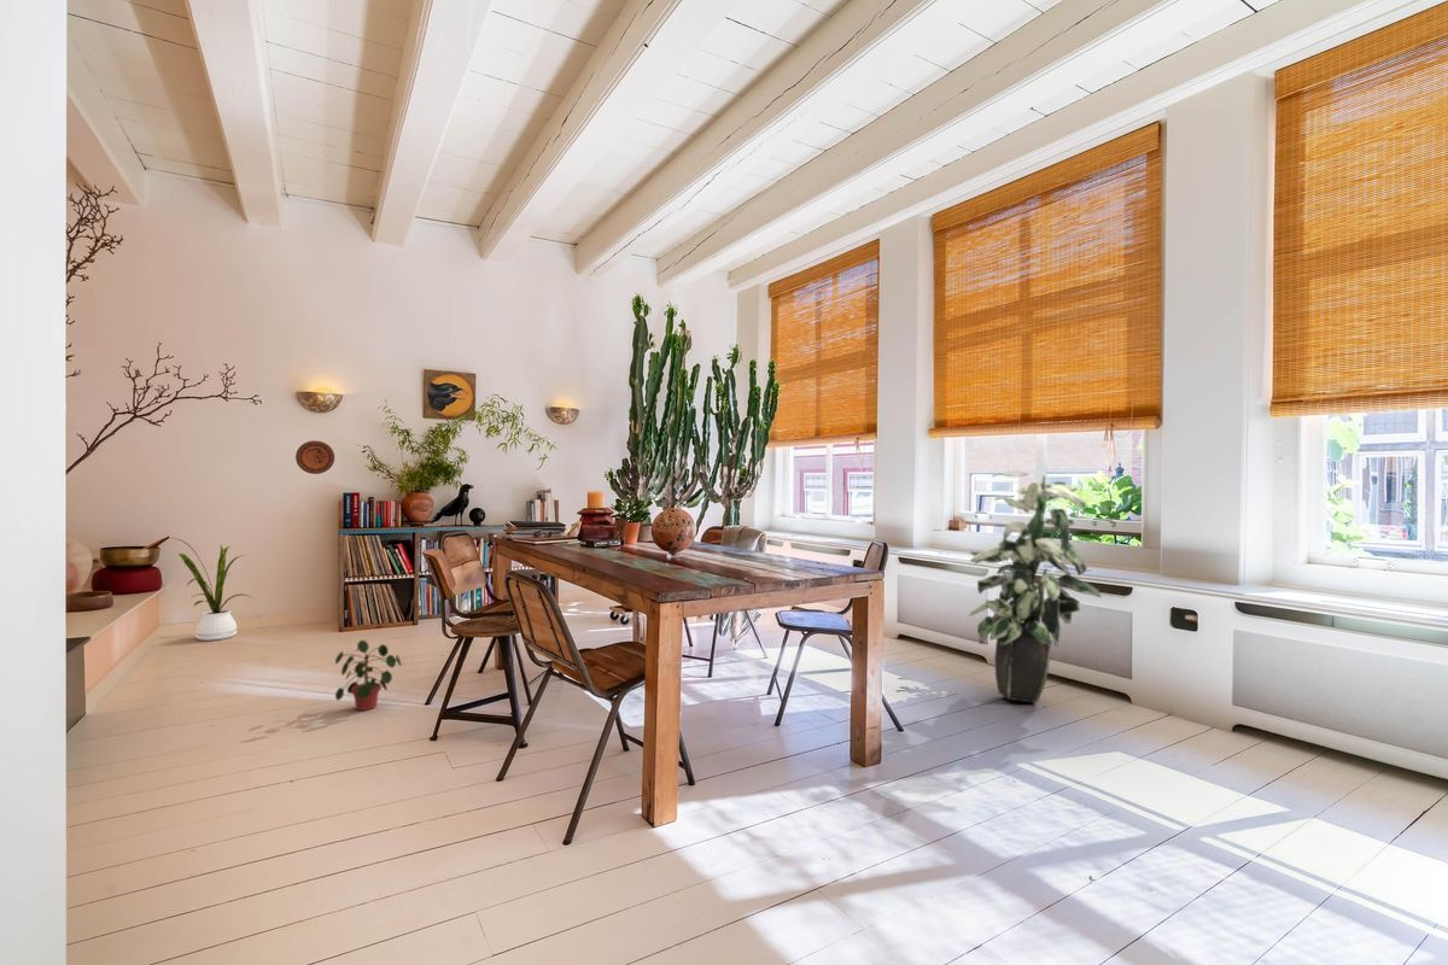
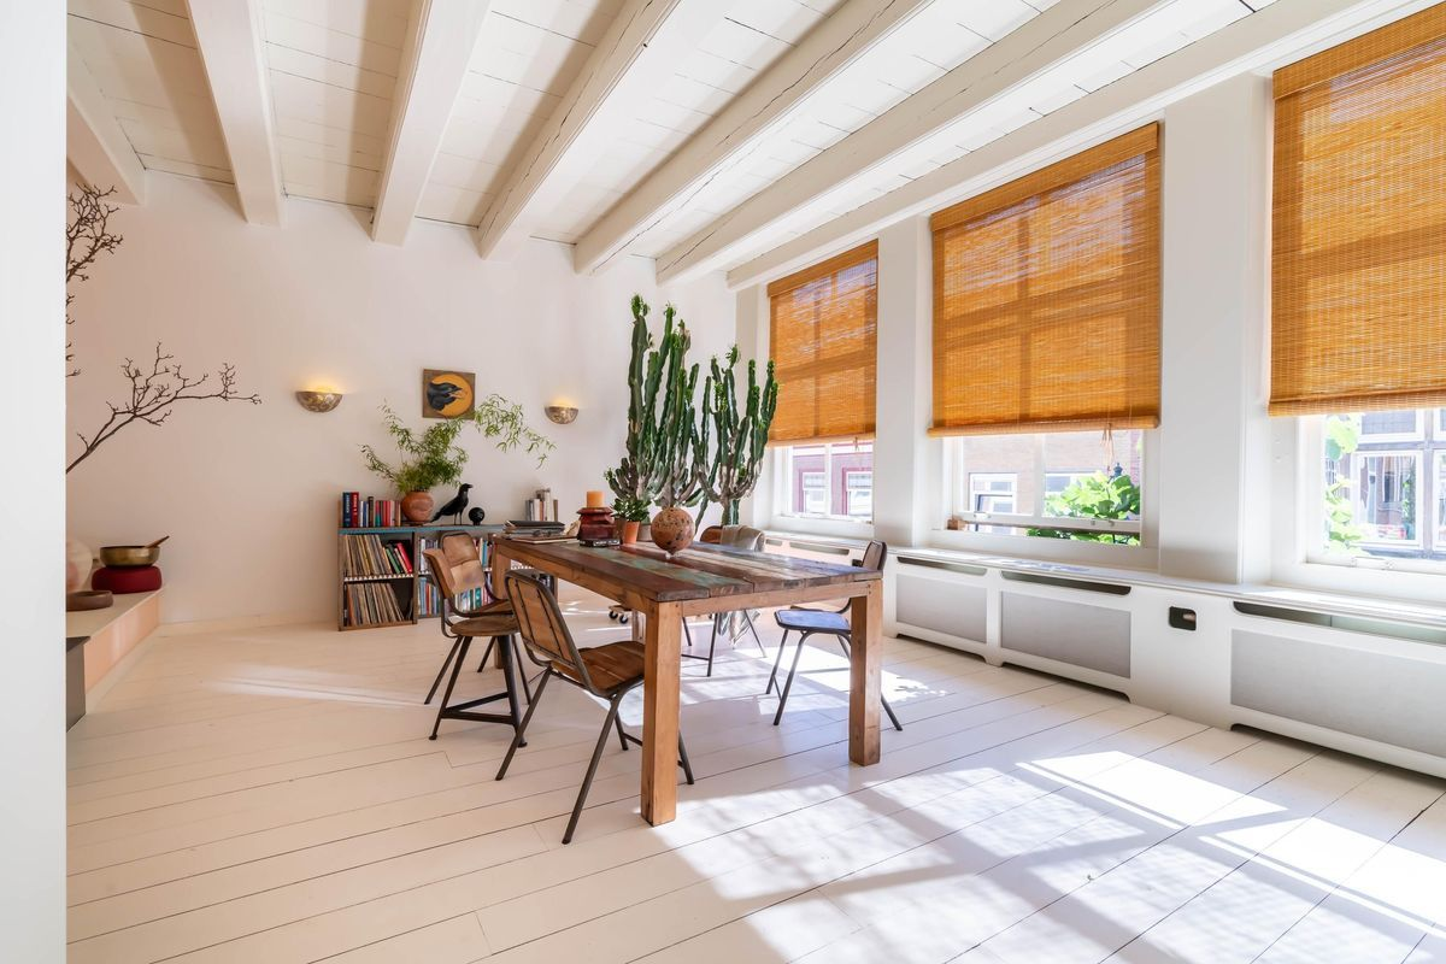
- potted plant [334,639,403,712]
- indoor plant [968,469,1103,704]
- house plant [171,537,253,642]
- decorative plate [294,439,335,475]
